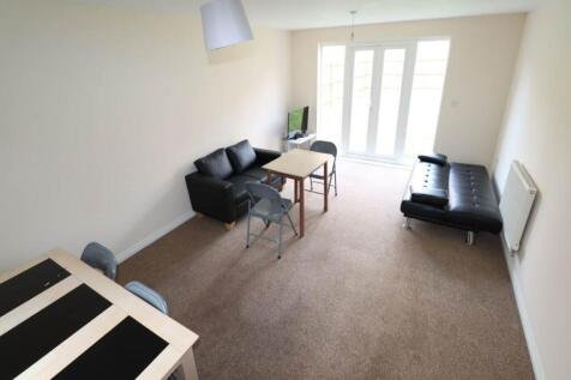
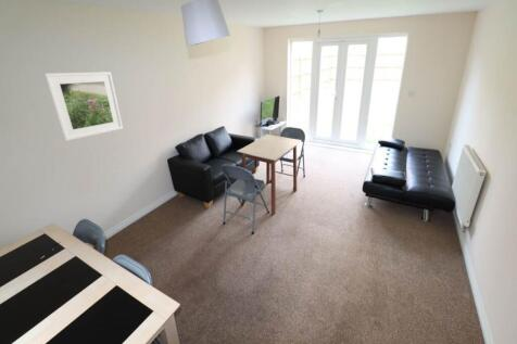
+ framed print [43,71,124,142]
